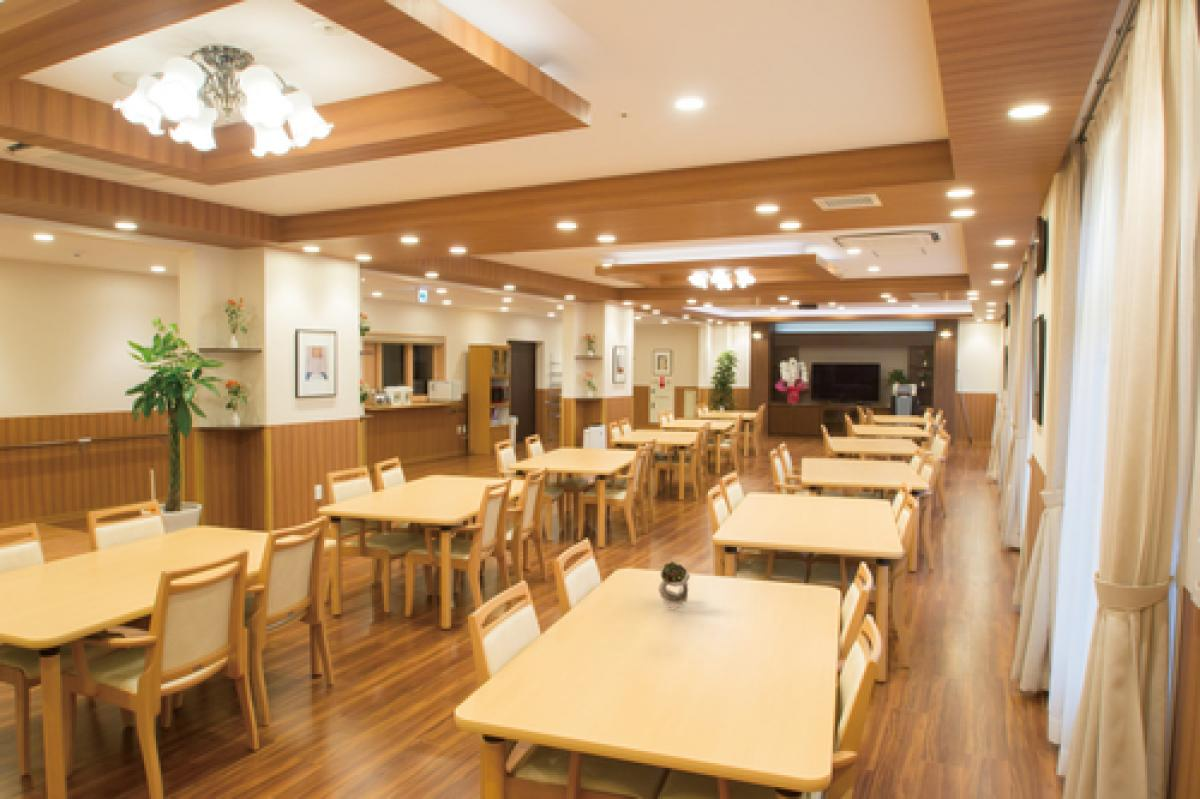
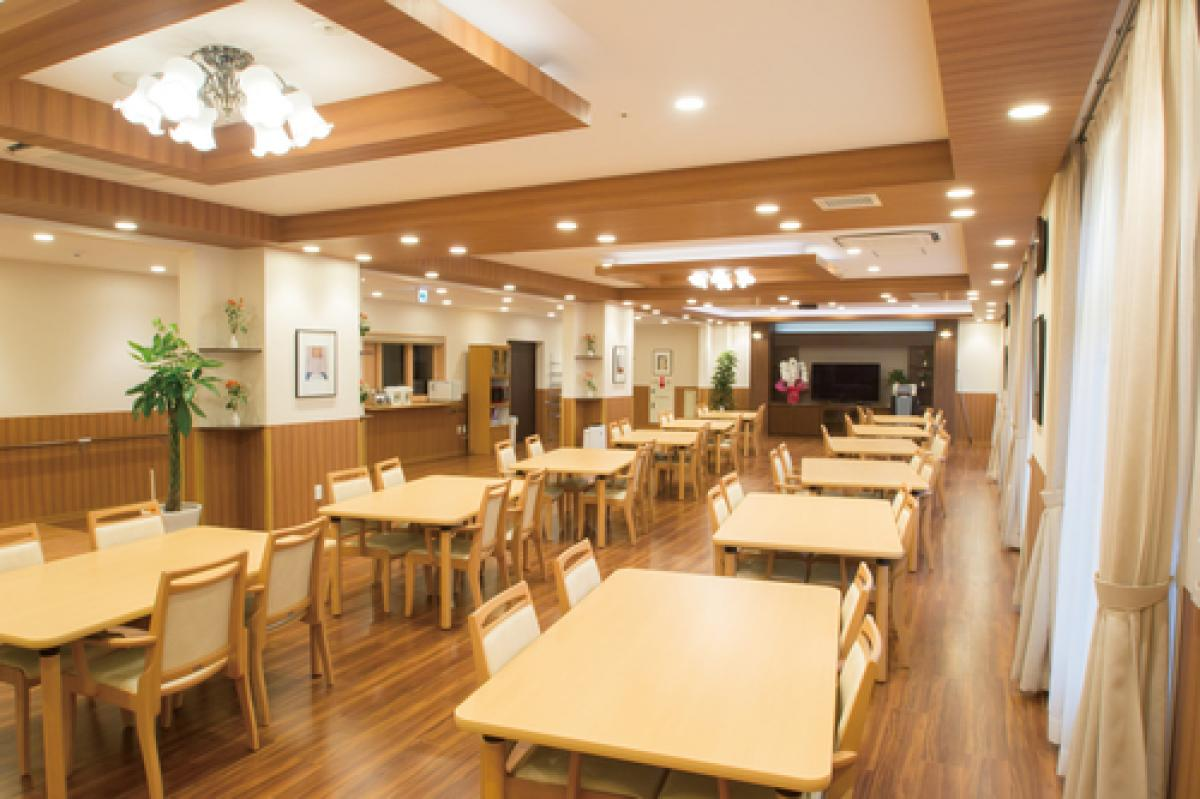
- succulent plant [657,560,691,609]
